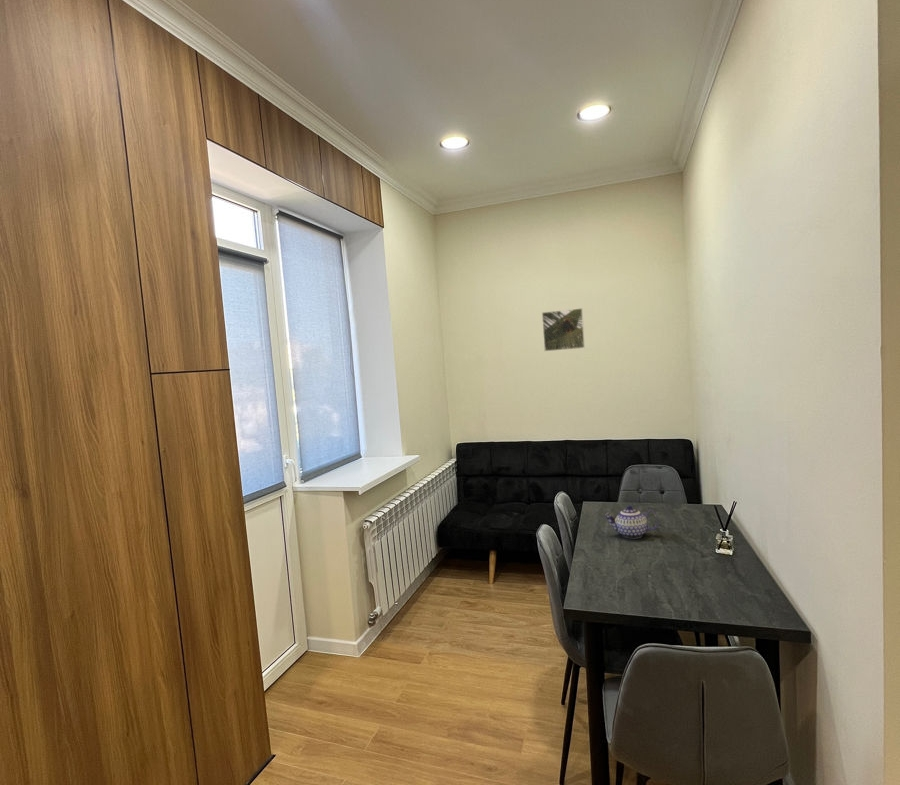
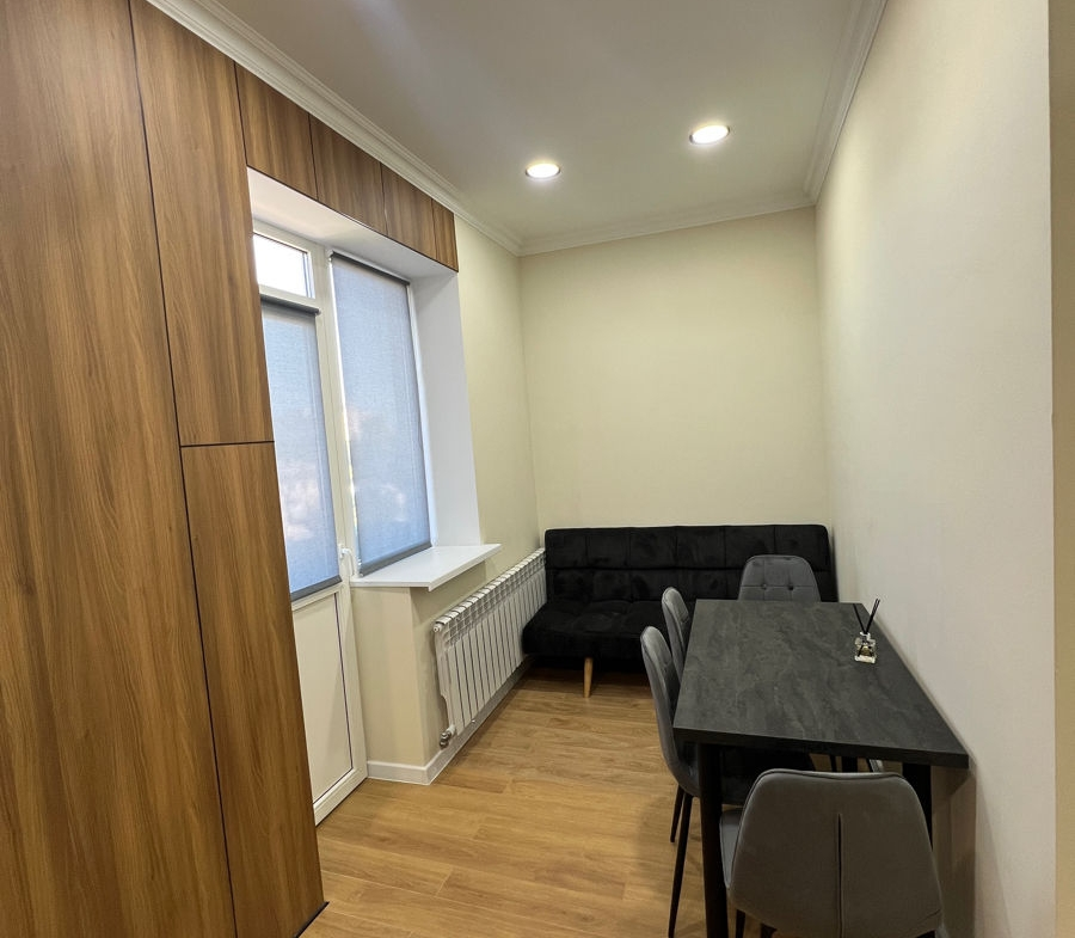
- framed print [541,307,586,352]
- teapot [604,504,660,539]
